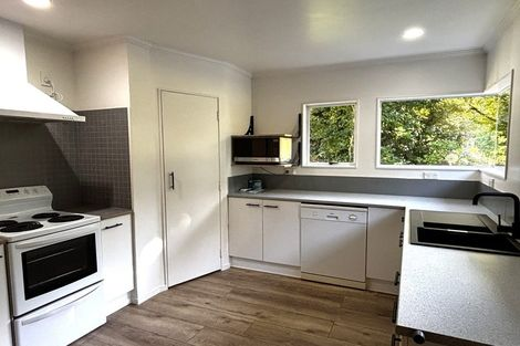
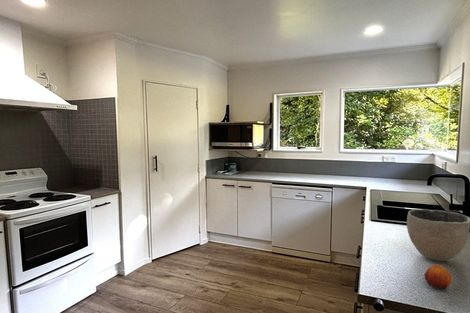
+ fruit [424,263,453,290]
+ bowl [406,208,470,262]
